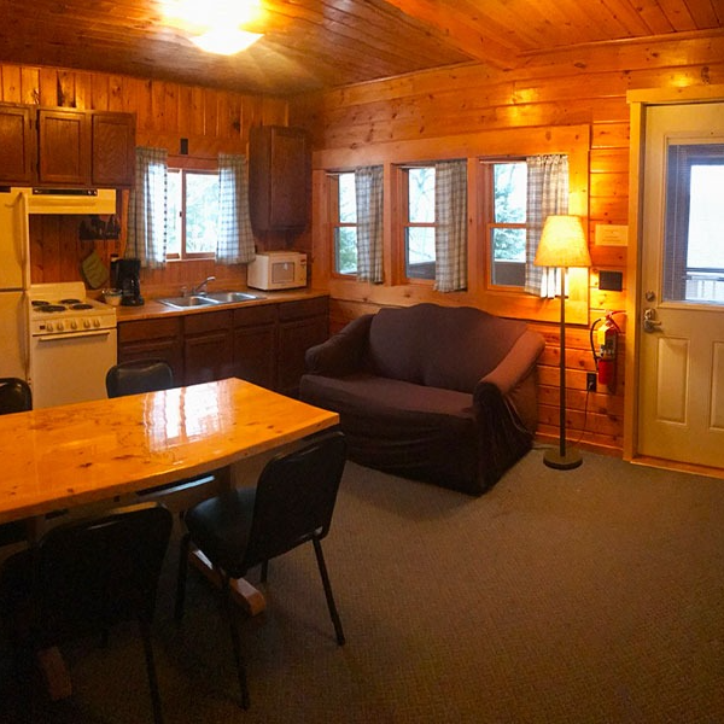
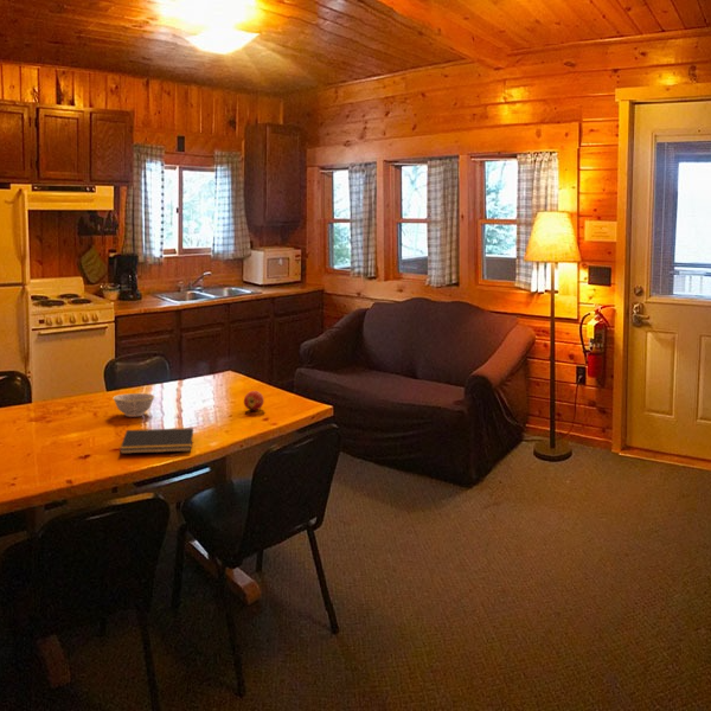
+ apple [243,390,265,411]
+ notepad [118,427,194,455]
+ bowl [111,392,155,418]
